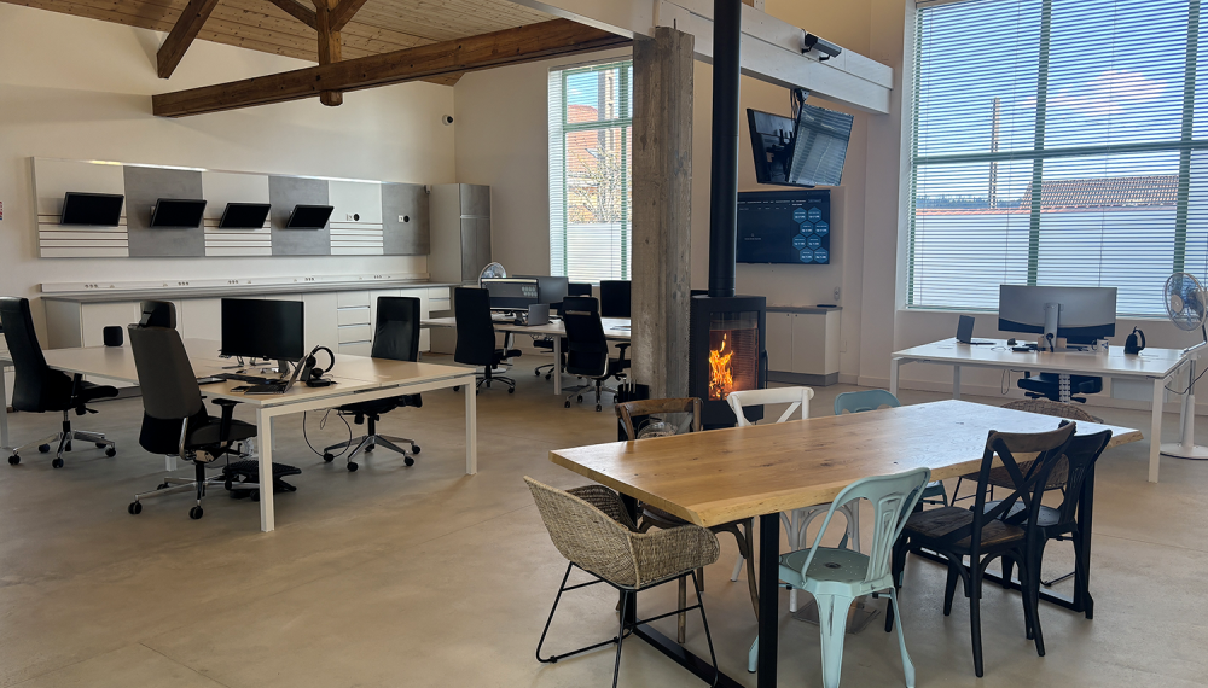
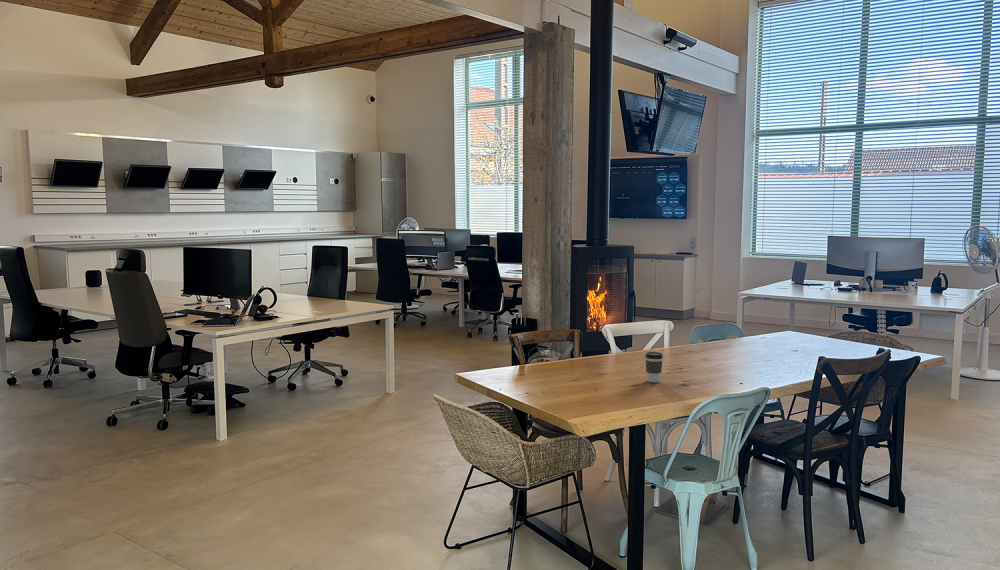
+ coffee cup [644,351,664,383]
